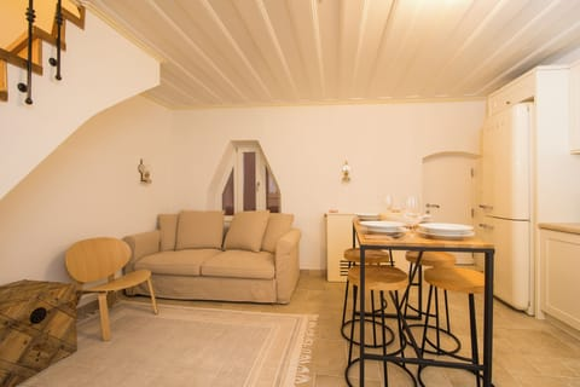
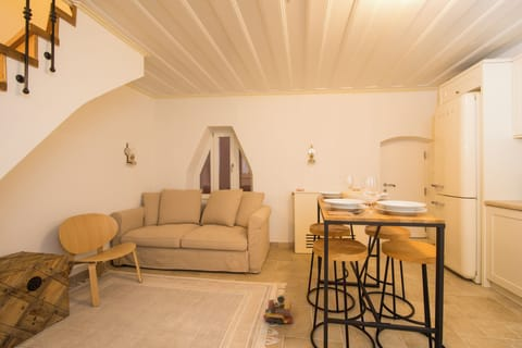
+ toy train [262,295,294,325]
